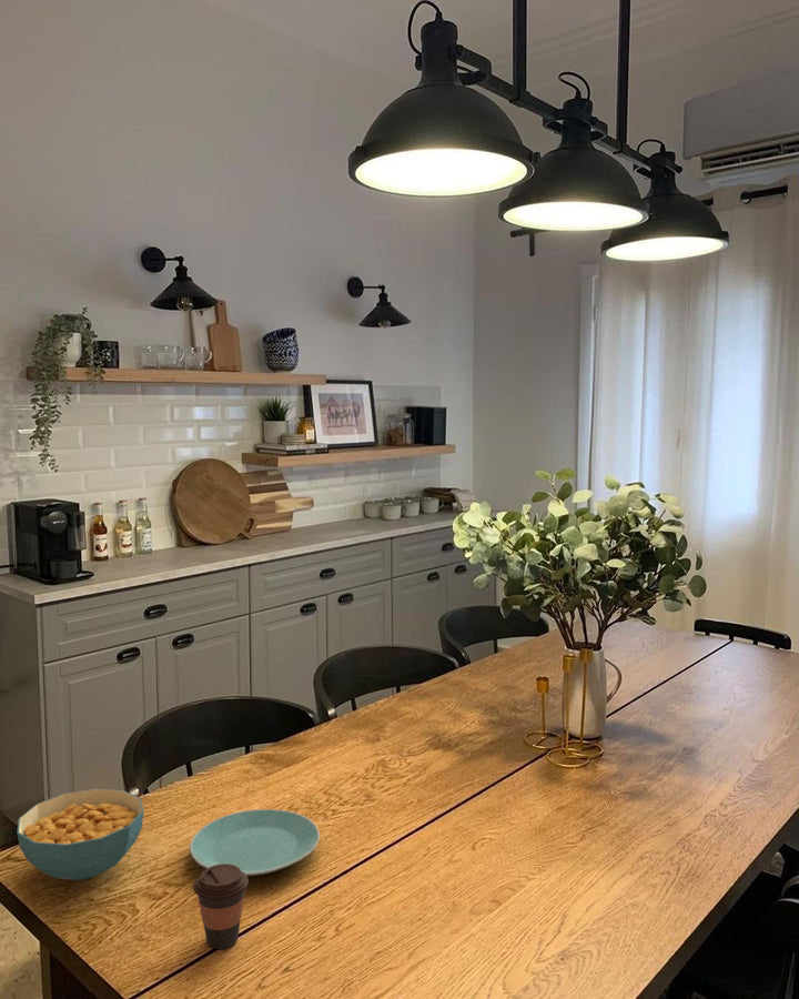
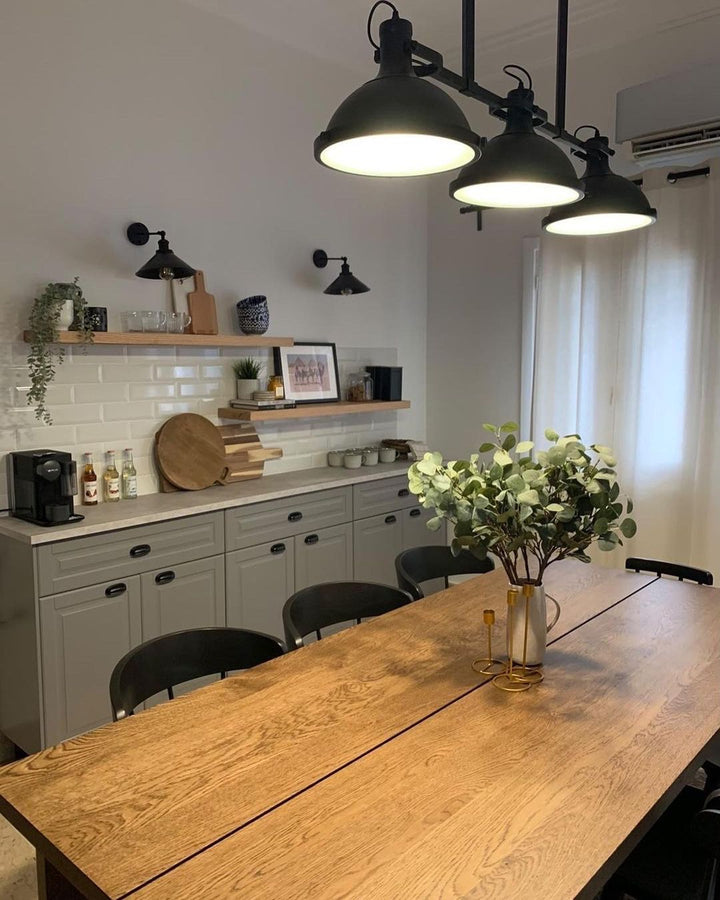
- coffee cup [193,864,250,950]
- cereal bowl [17,788,144,881]
- plate [189,808,321,877]
